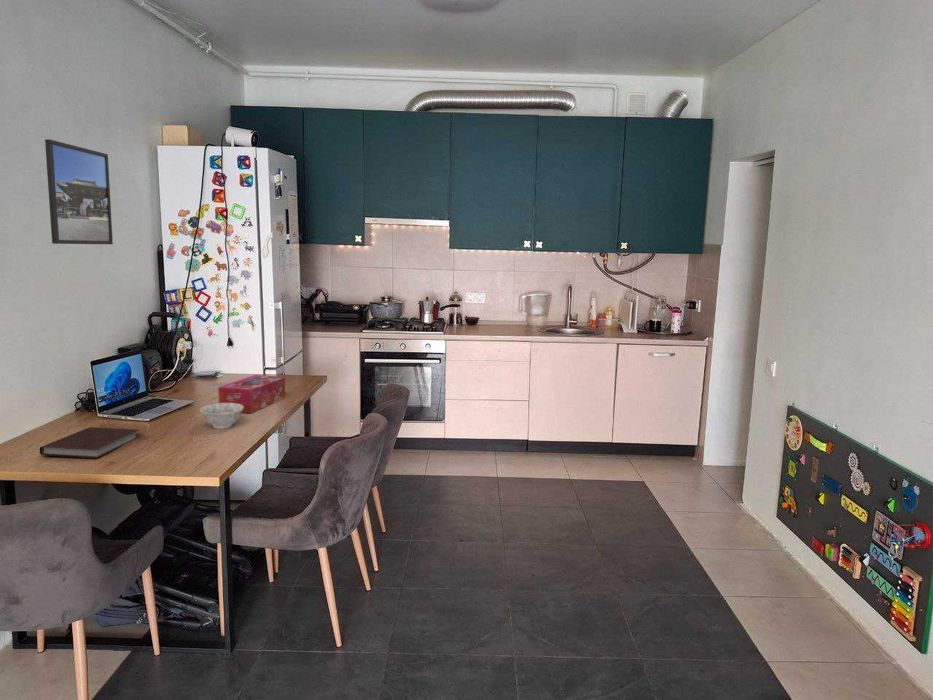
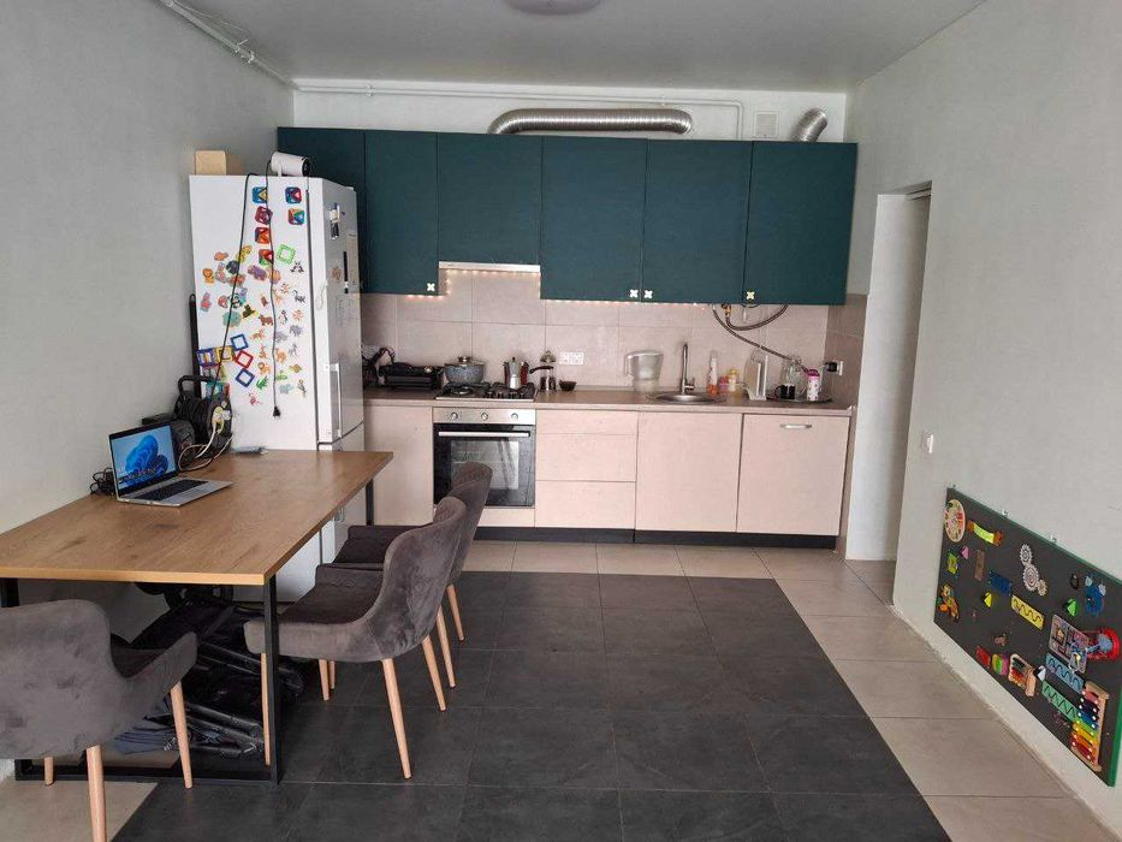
- bowl [199,403,243,430]
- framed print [44,138,114,245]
- notebook [39,426,140,459]
- tissue box [217,374,286,414]
